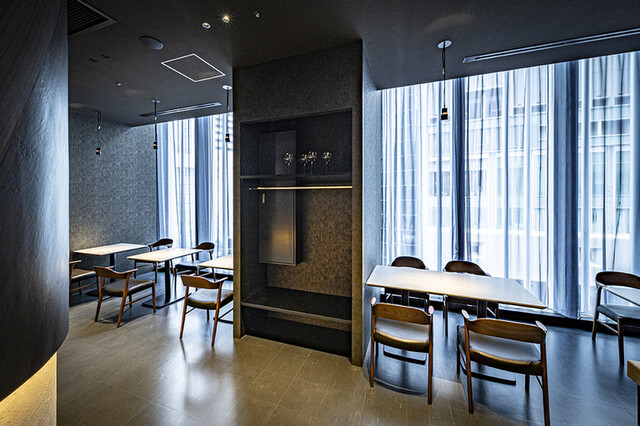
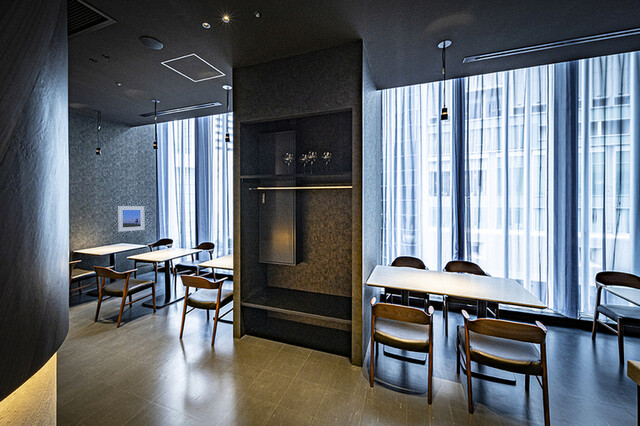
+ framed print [117,205,146,233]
